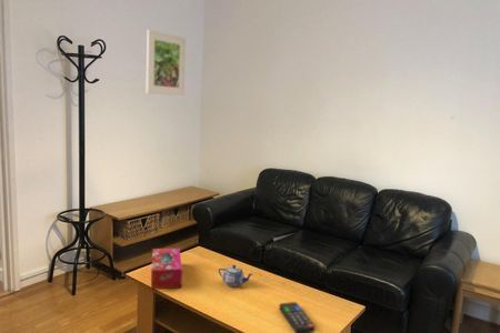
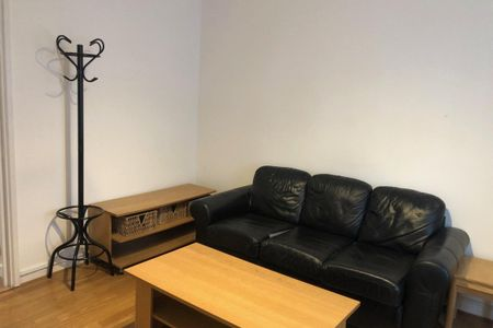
- tissue box [150,248,183,290]
- remote control [278,301,317,333]
- teapot [218,264,253,287]
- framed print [146,29,187,97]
